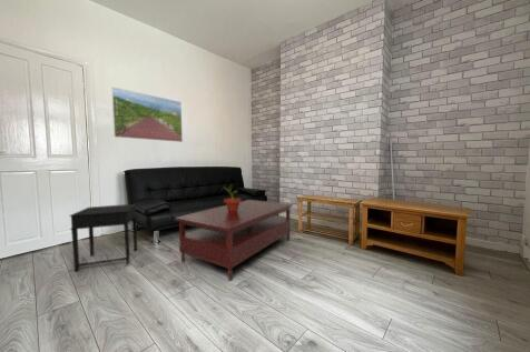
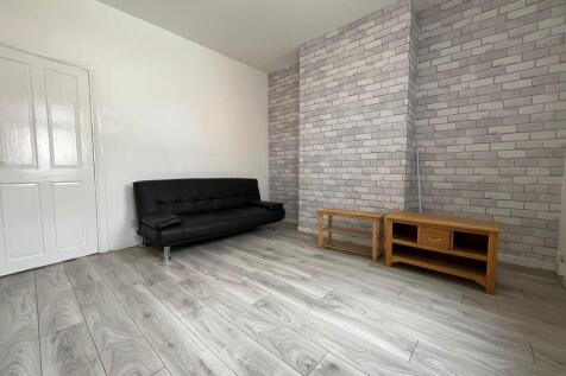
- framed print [110,86,184,143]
- side table [69,203,138,272]
- coffee table [174,199,294,282]
- potted plant [220,184,243,212]
